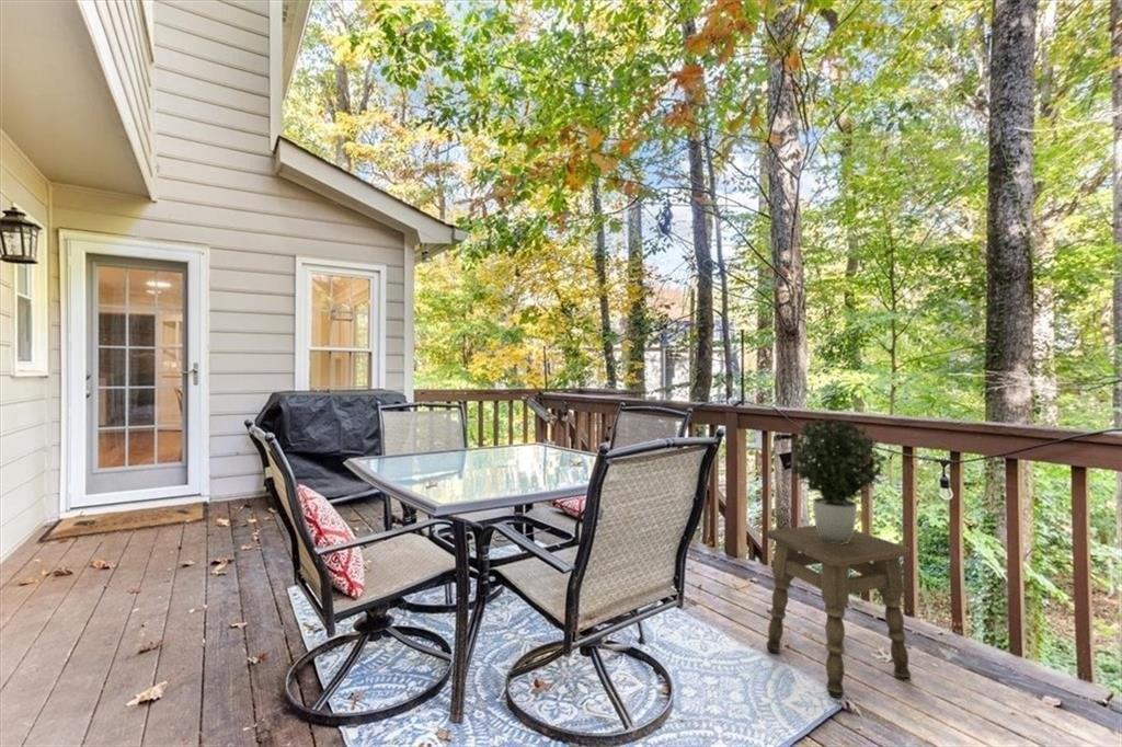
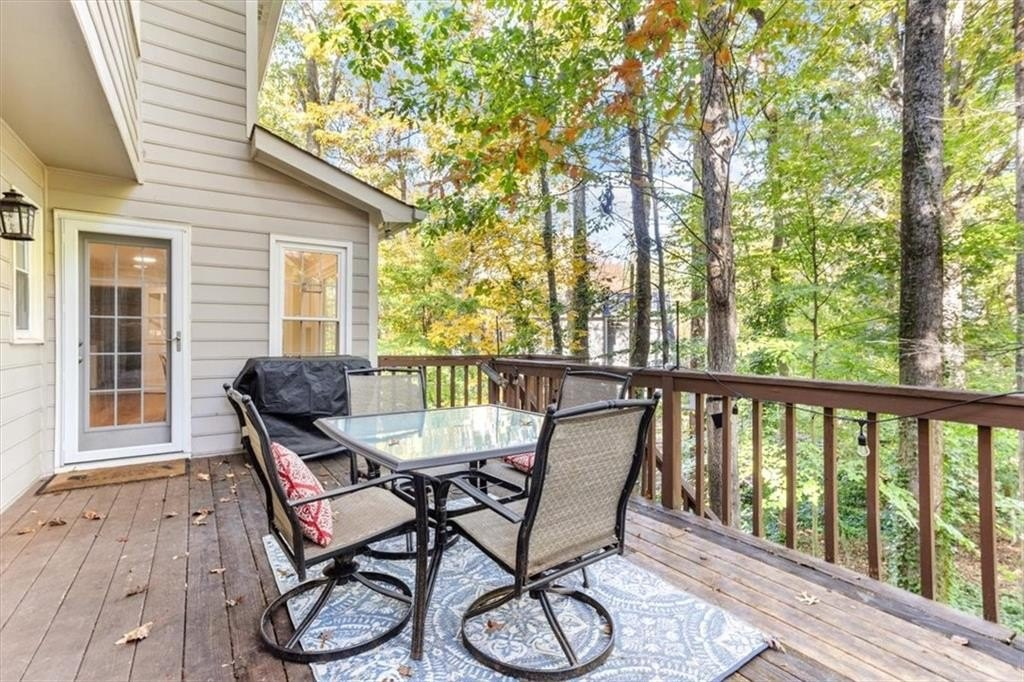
- potted plant [786,416,889,544]
- side table [766,525,912,699]
